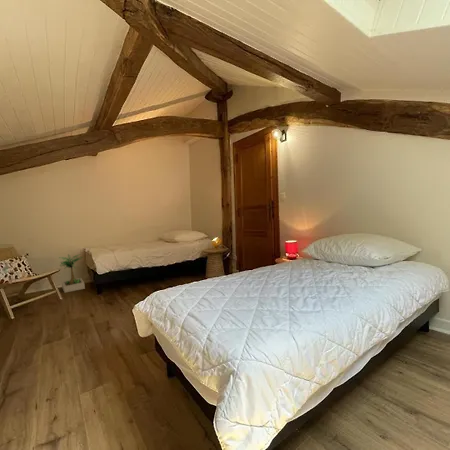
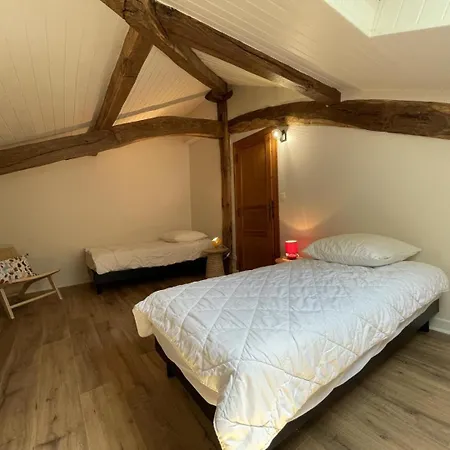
- potted plant [58,253,86,293]
